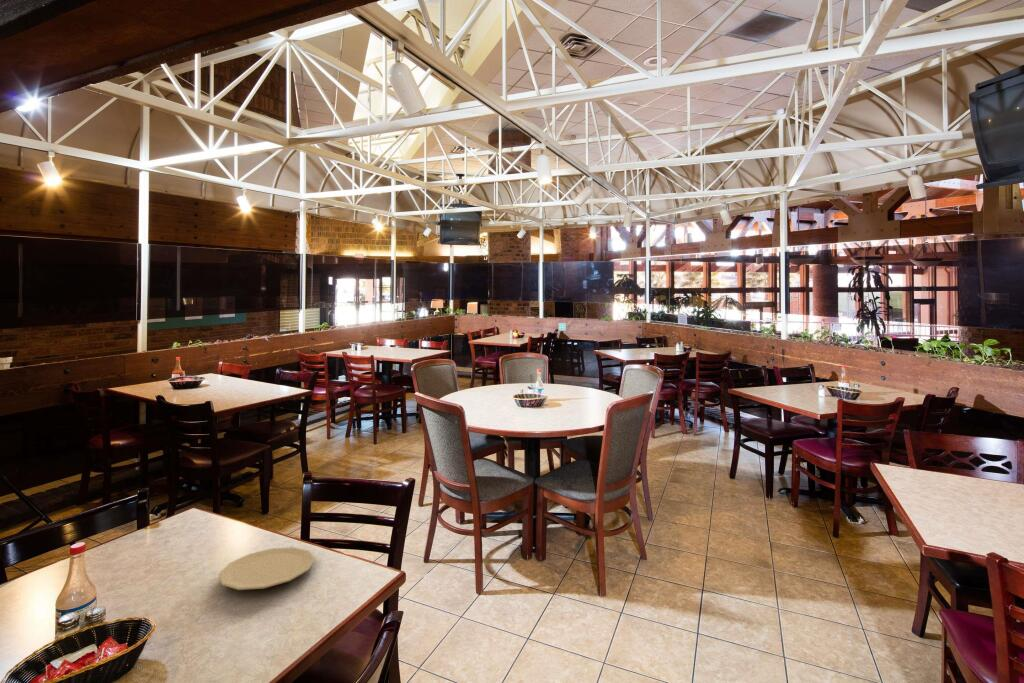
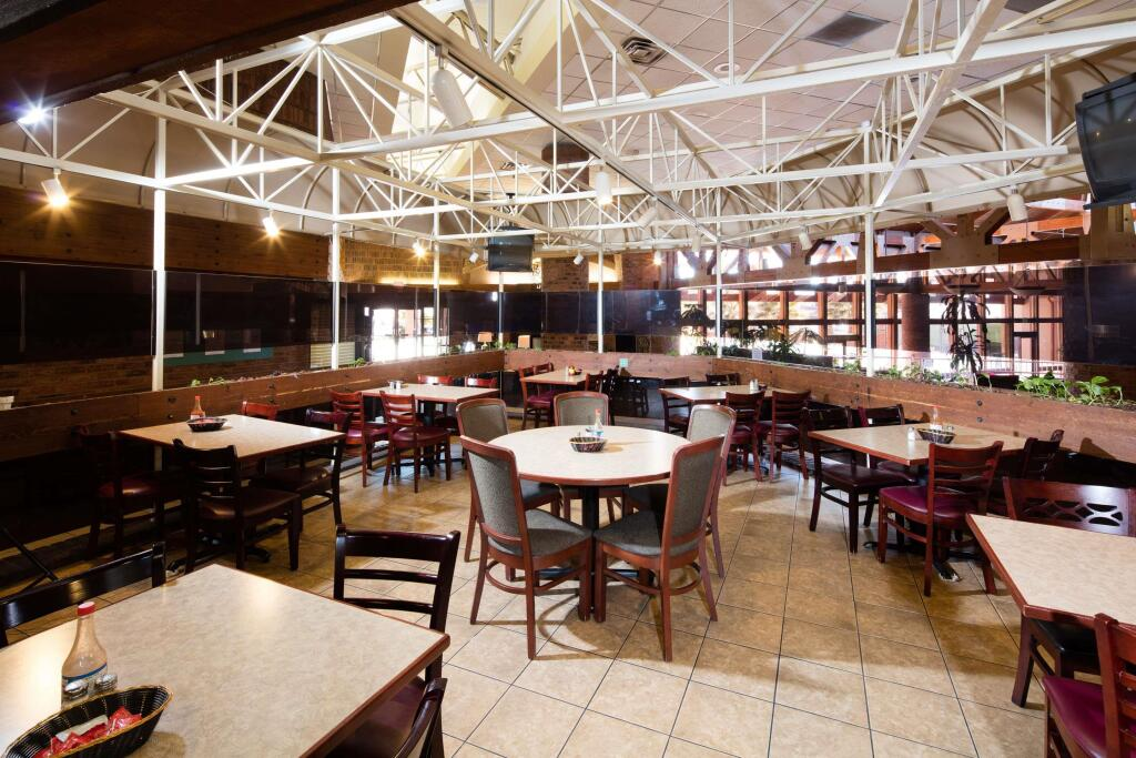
- plate [218,546,316,591]
